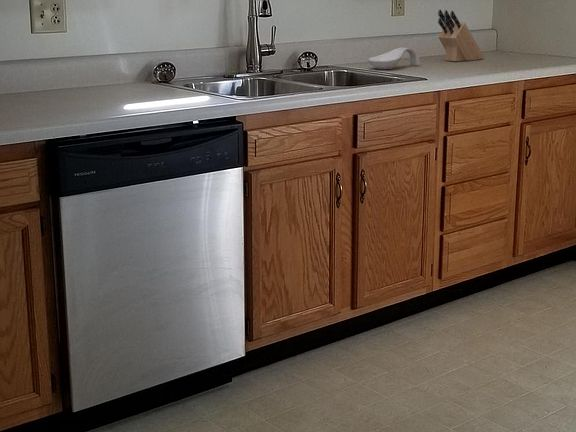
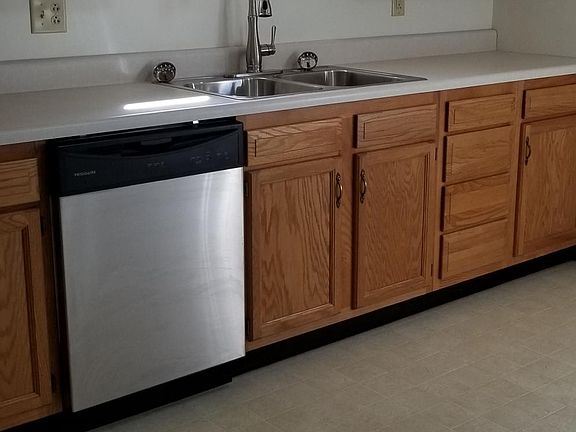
- spoon rest [367,46,421,70]
- knife block [437,9,485,62]
